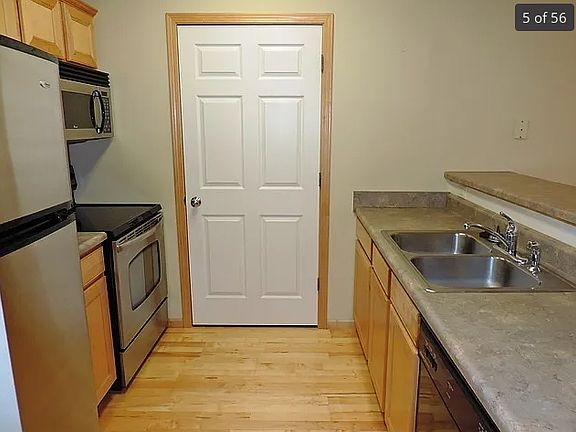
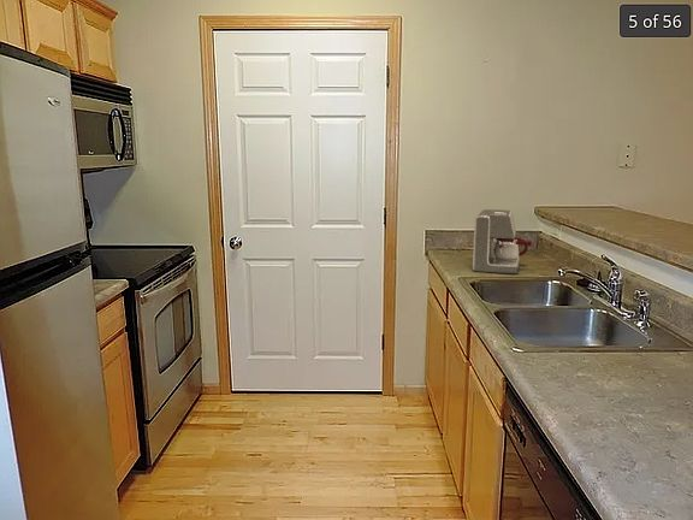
+ coffee maker [472,208,533,274]
